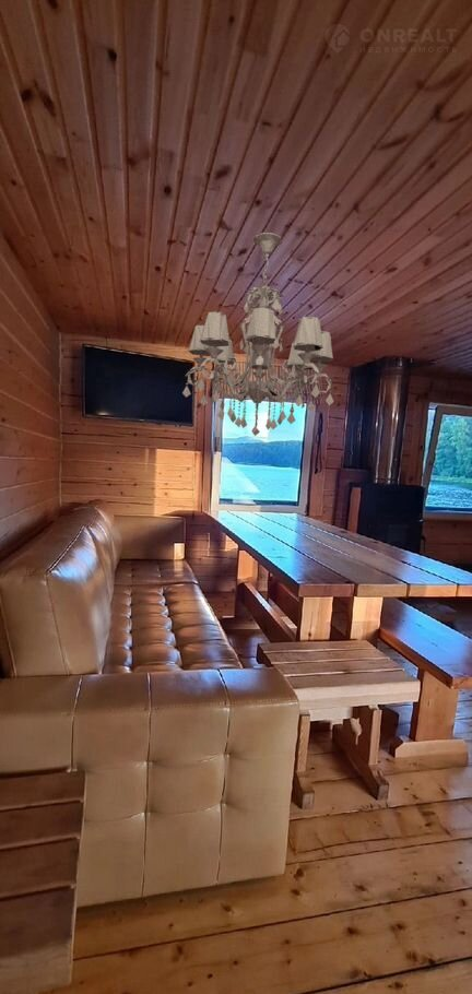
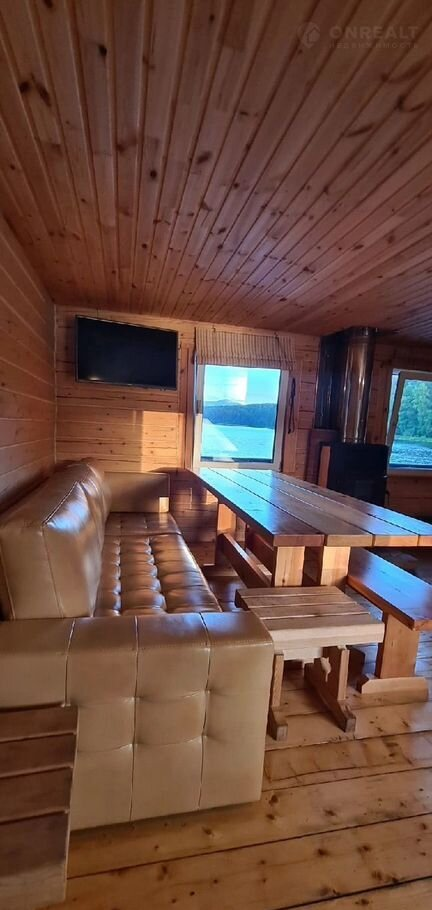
- chandelier [181,232,334,437]
